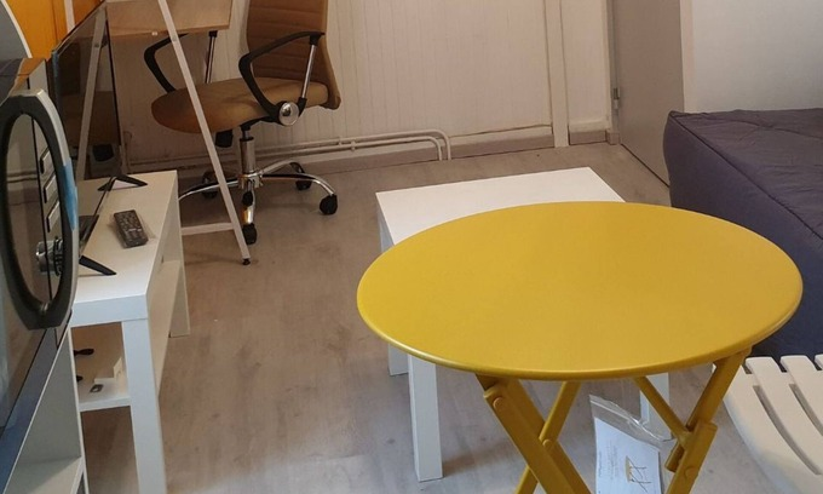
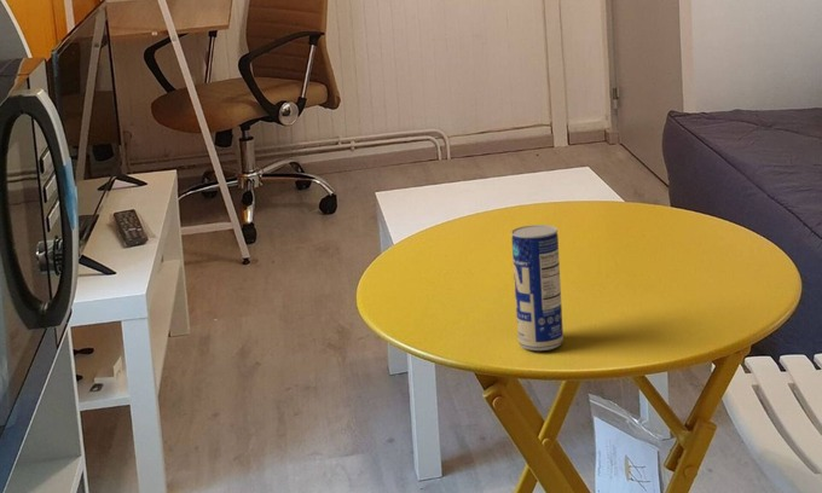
+ beverage can [510,224,565,352]
